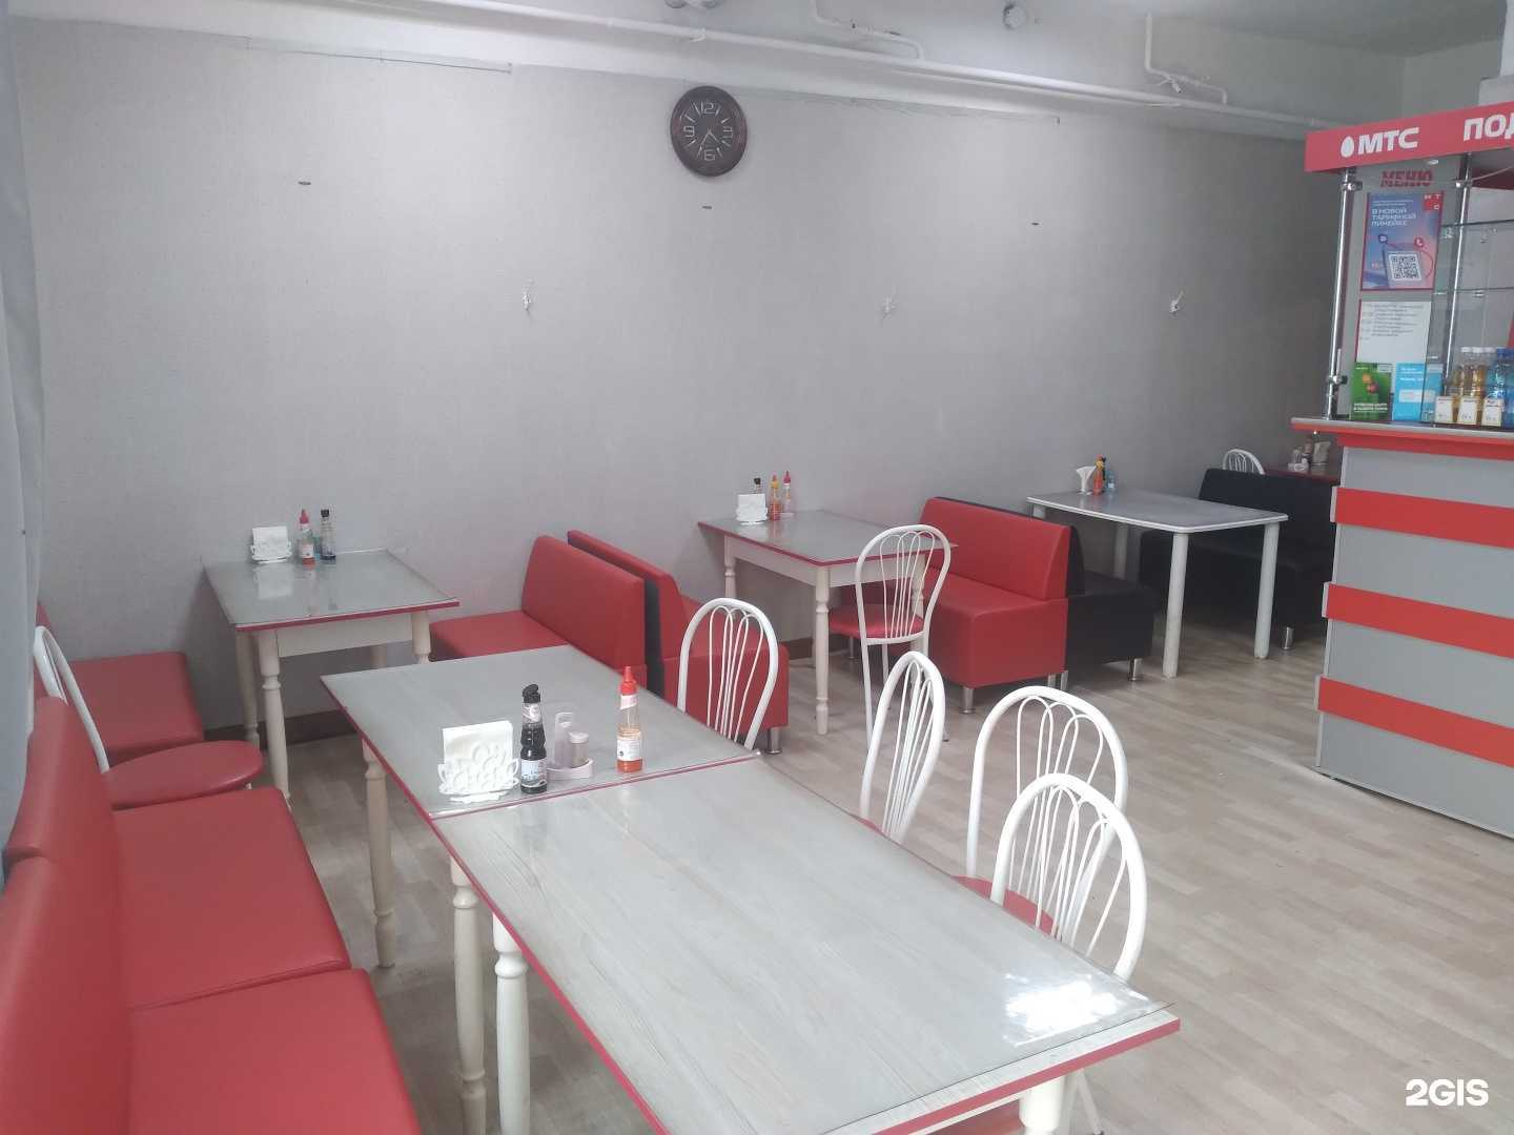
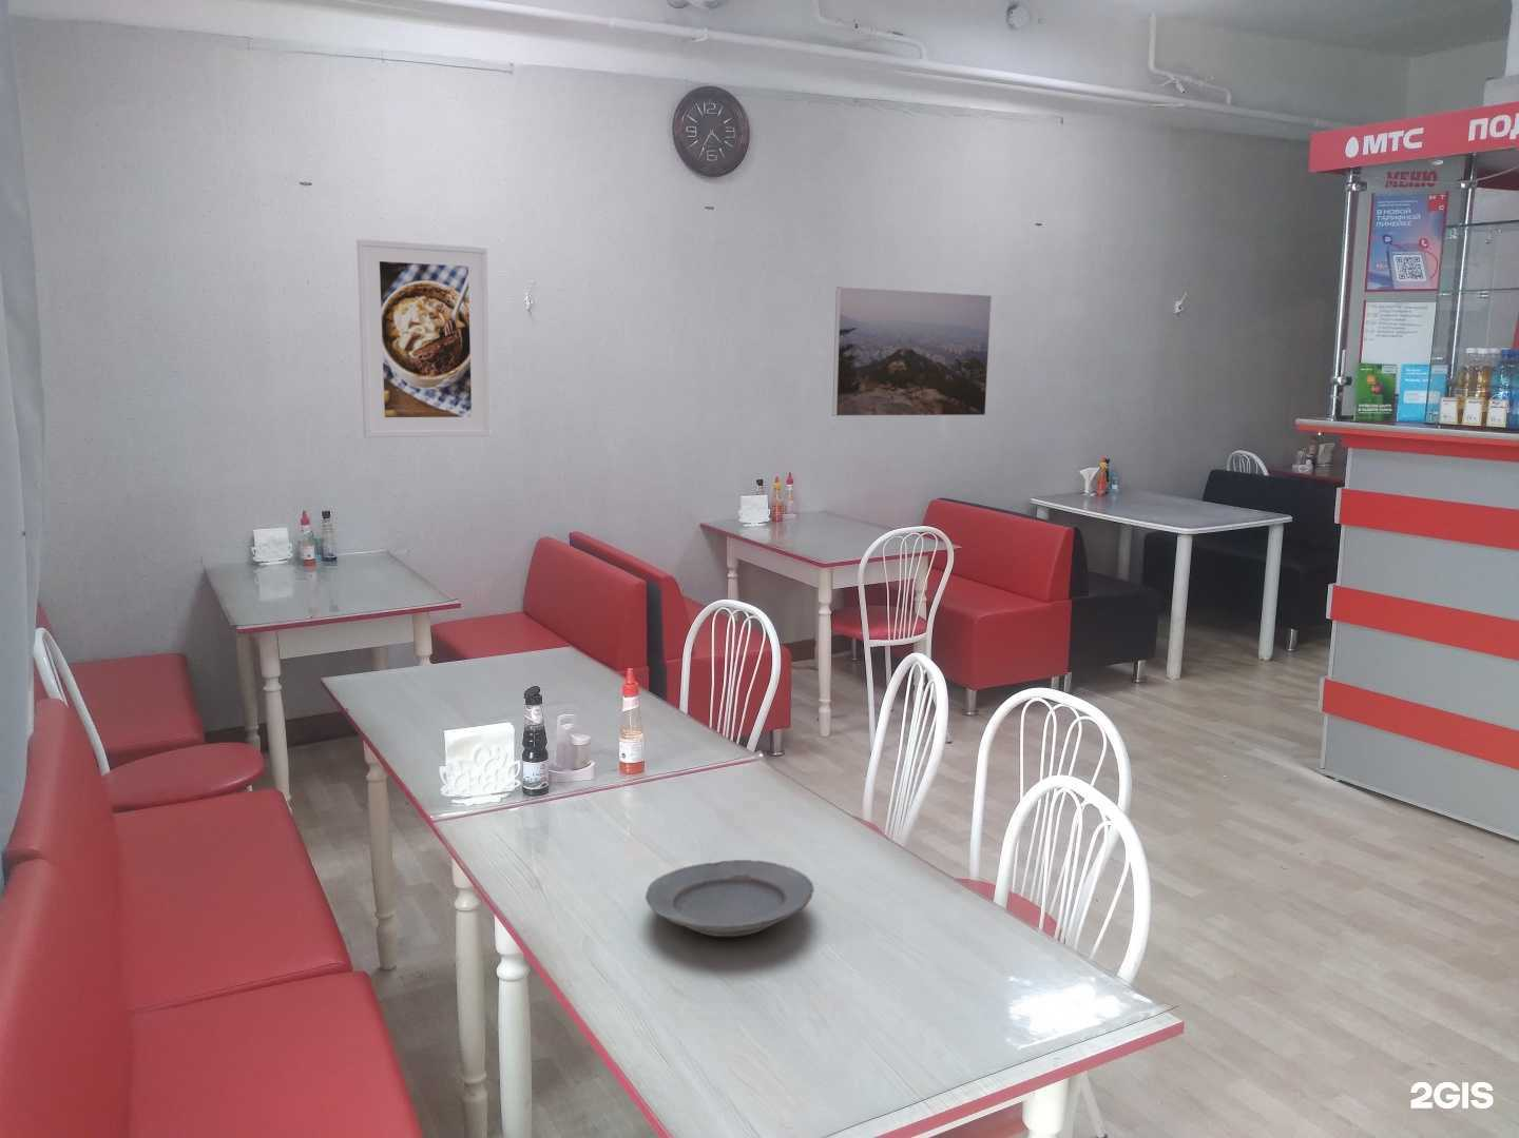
+ plate [645,858,816,938]
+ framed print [831,286,993,417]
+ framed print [355,238,493,439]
